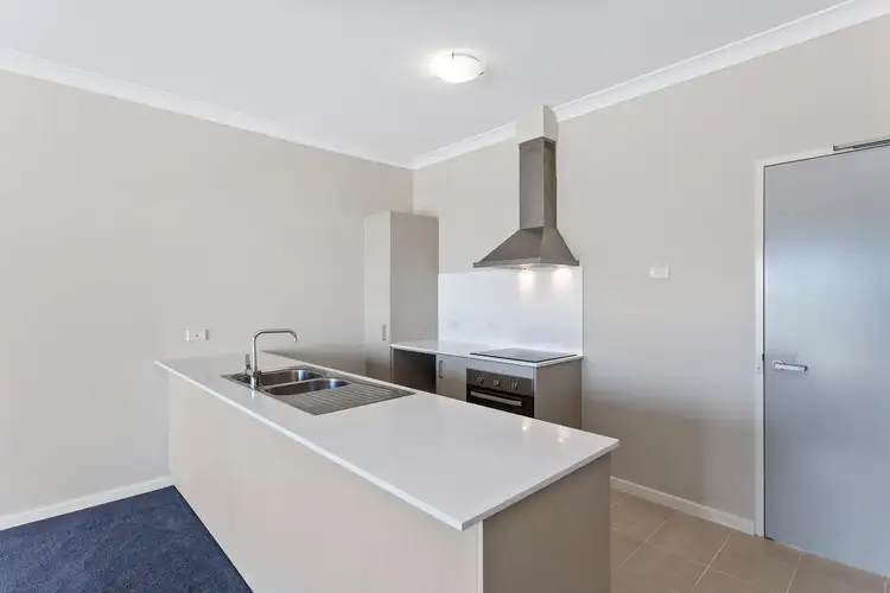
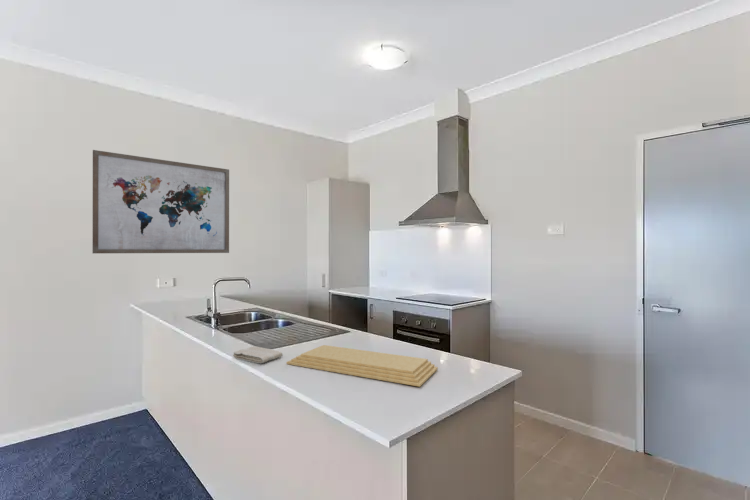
+ wall art [92,149,230,254]
+ cutting board [286,344,439,388]
+ washcloth [232,345,283,364]
